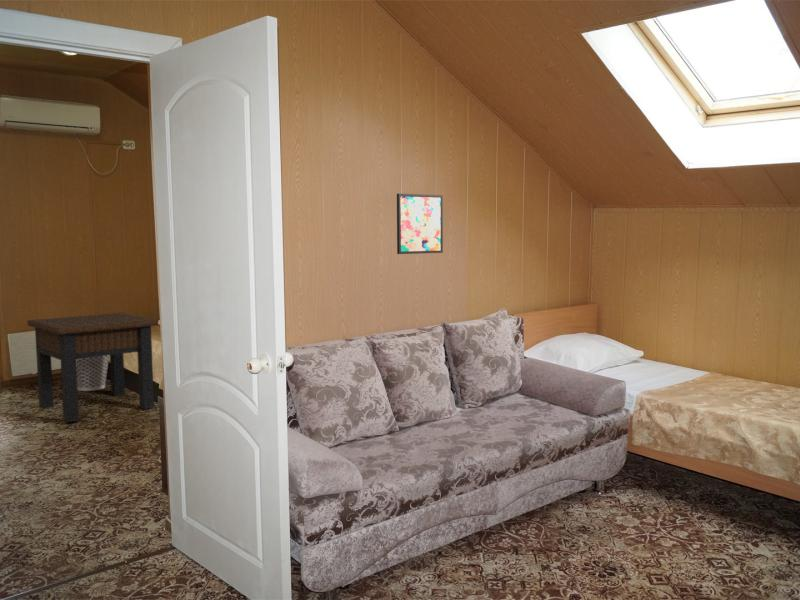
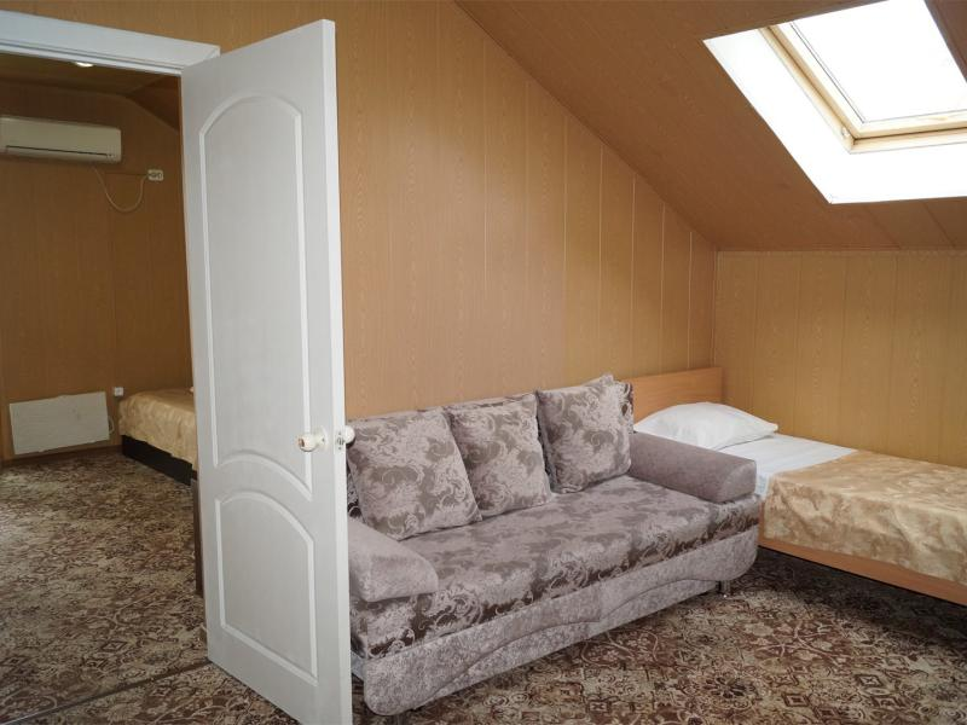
- wall art [396,193,444,255]
- side table [26,312,159,424]
- wastebasket [76,355,110,392]
